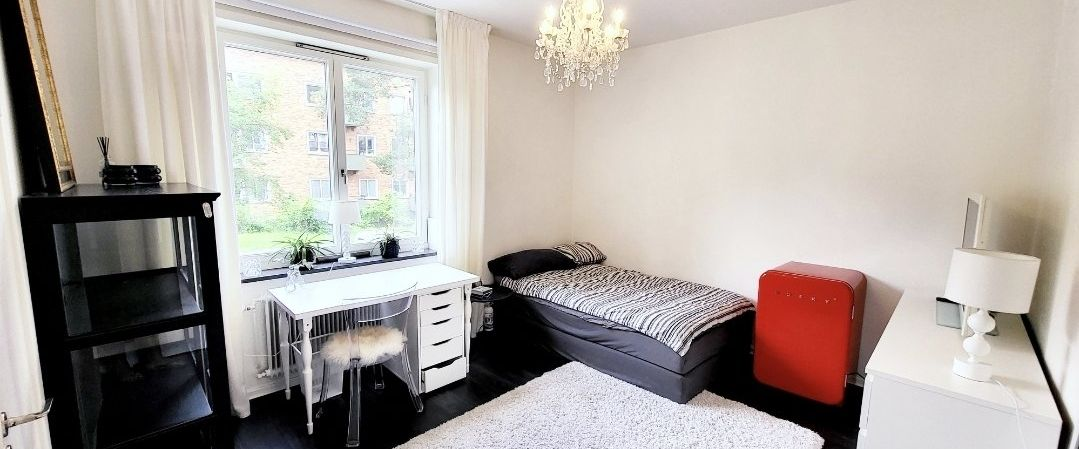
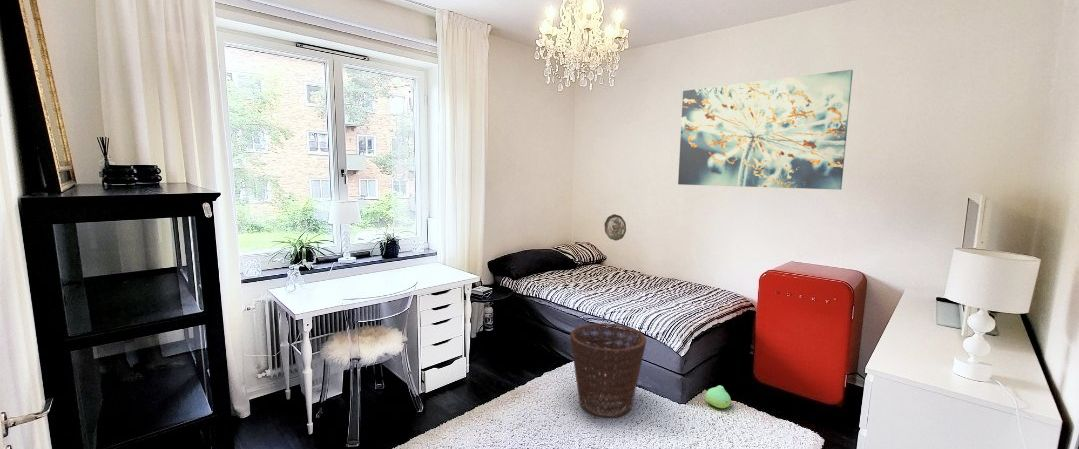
+ wall art [677,69,854,191]
+ basket [569,322,648,419]
+ decorative plate [603,213,627,242]
+ plush toy [704,385,732,409]
